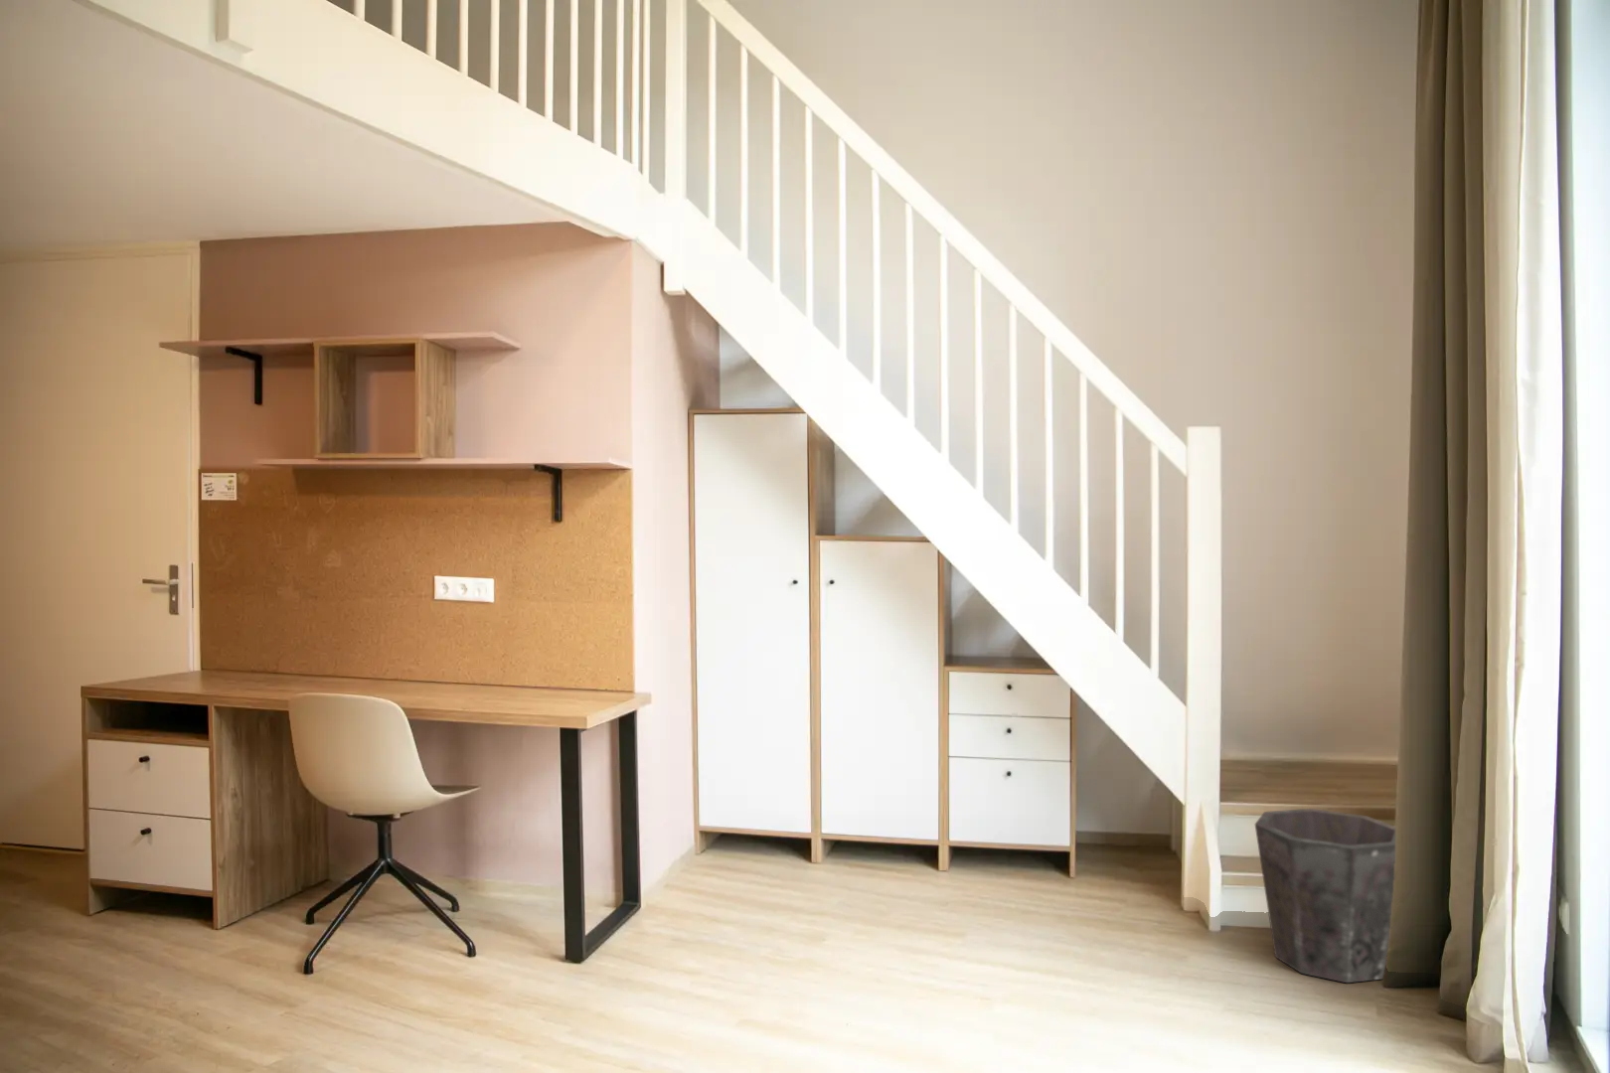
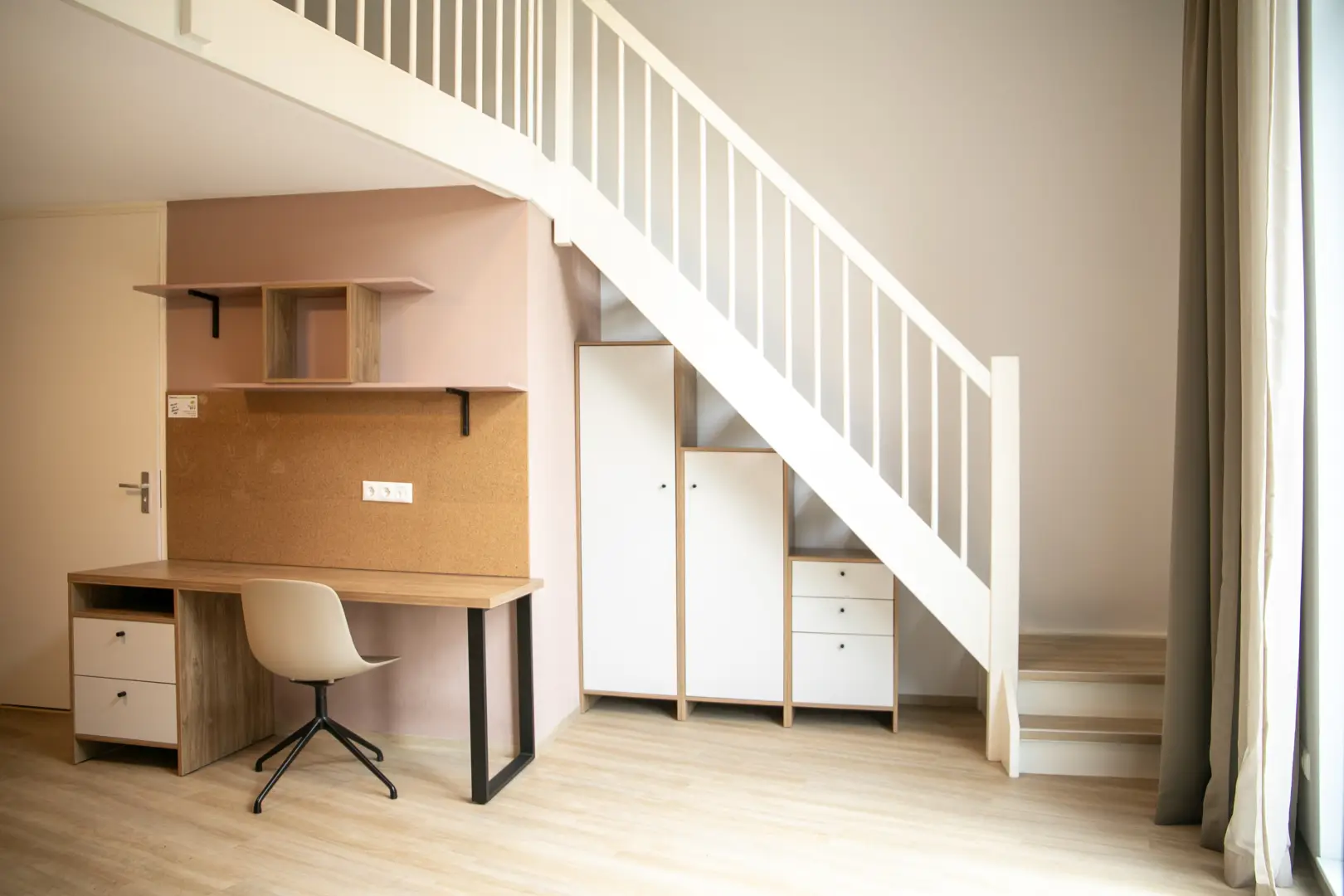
- waste bin [1254,807,1397,983]
